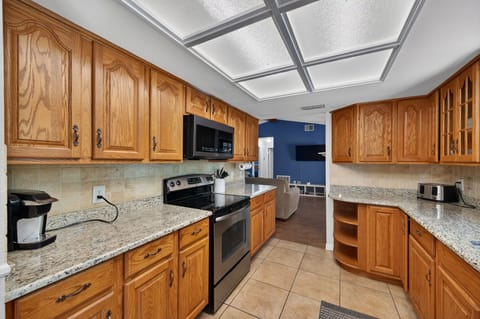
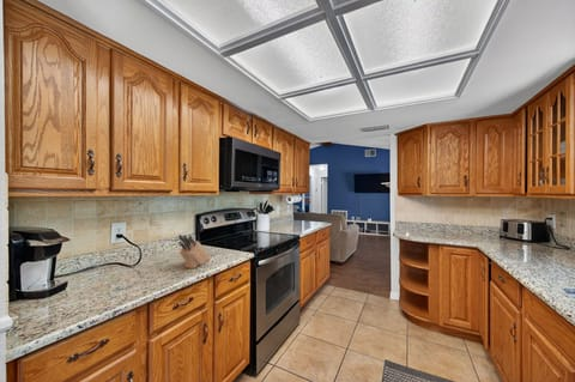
+ knife block [177,234,212,269]
